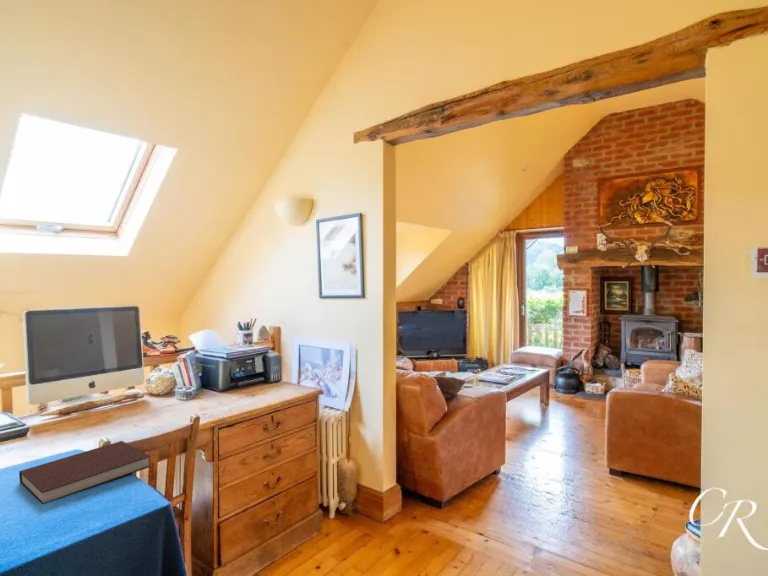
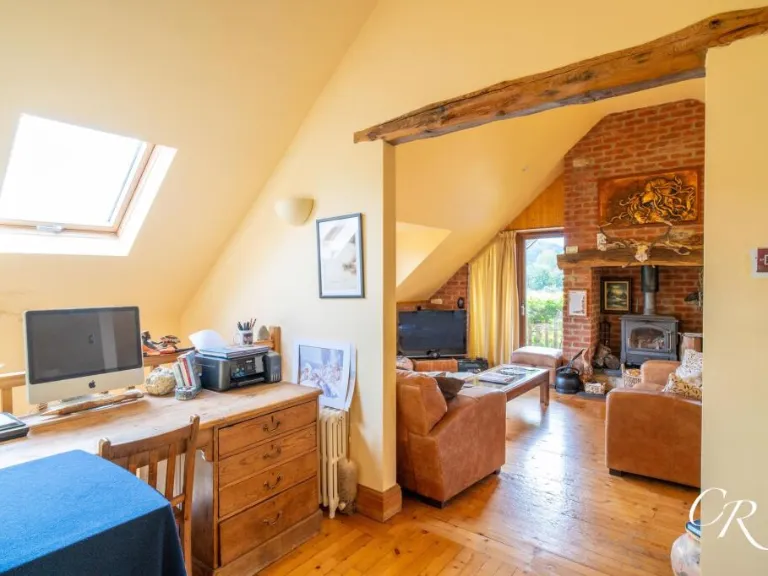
- notebook [18,440,152,505]
